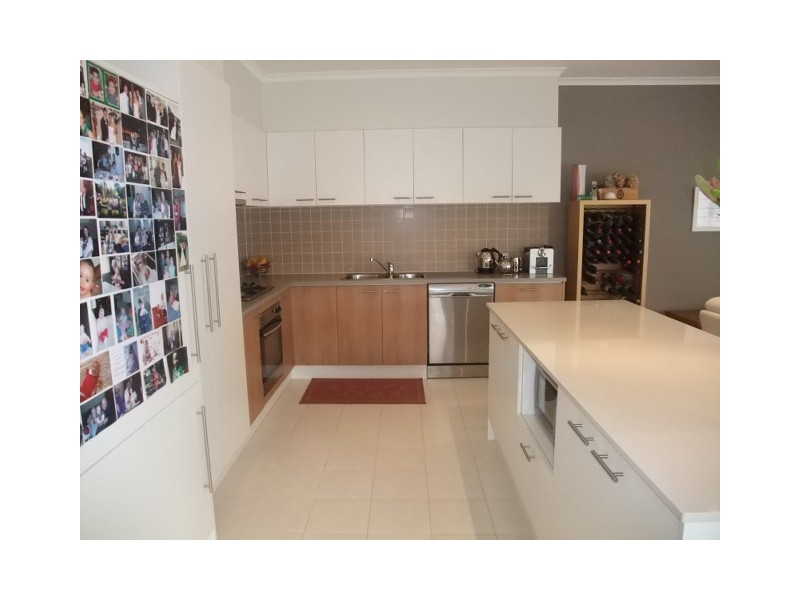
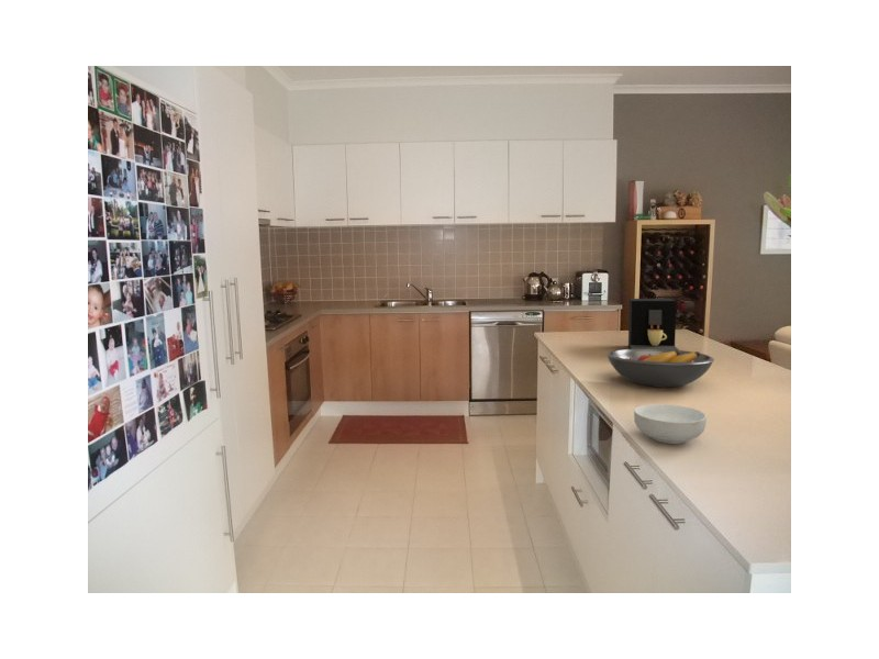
+ cereal bowl [633,403,708,445]
+ coffee maker [627,298,680,350]
+ fruit bowl [605,348,715,388]
